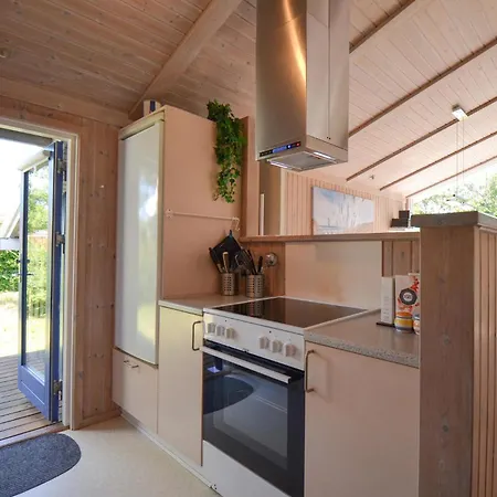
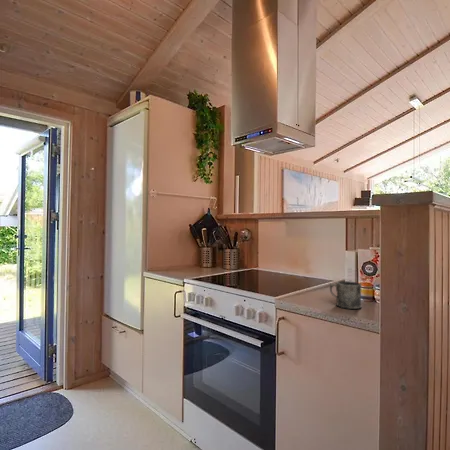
+ mug [329,280,363,310]
